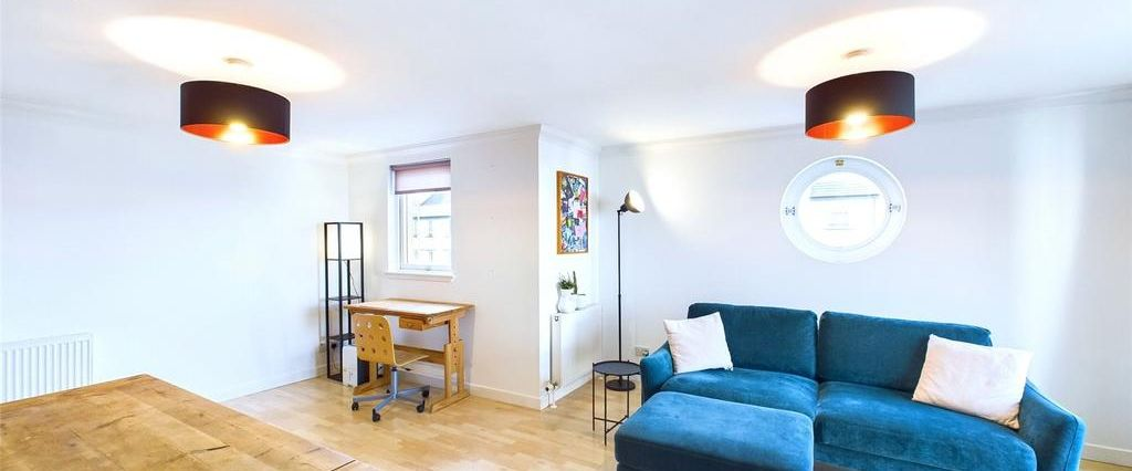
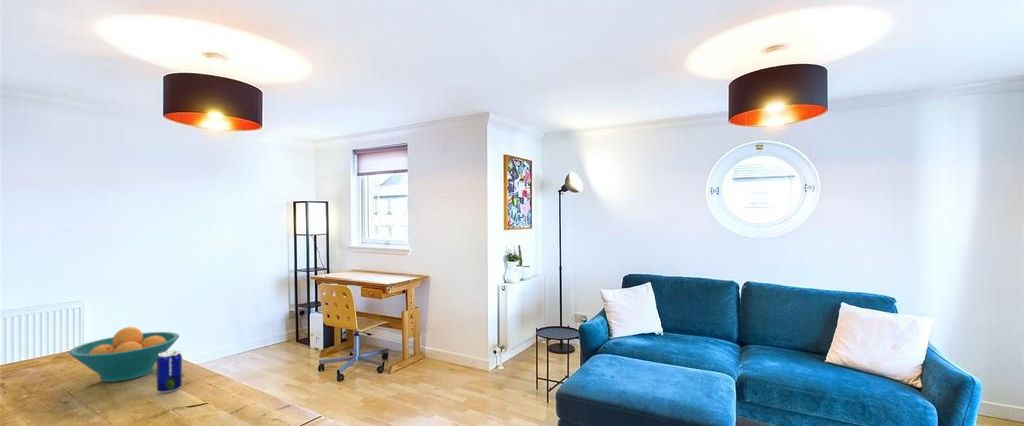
+ fruit bowl [68,326,180,383]
+ beer can [156,349,183,394]
